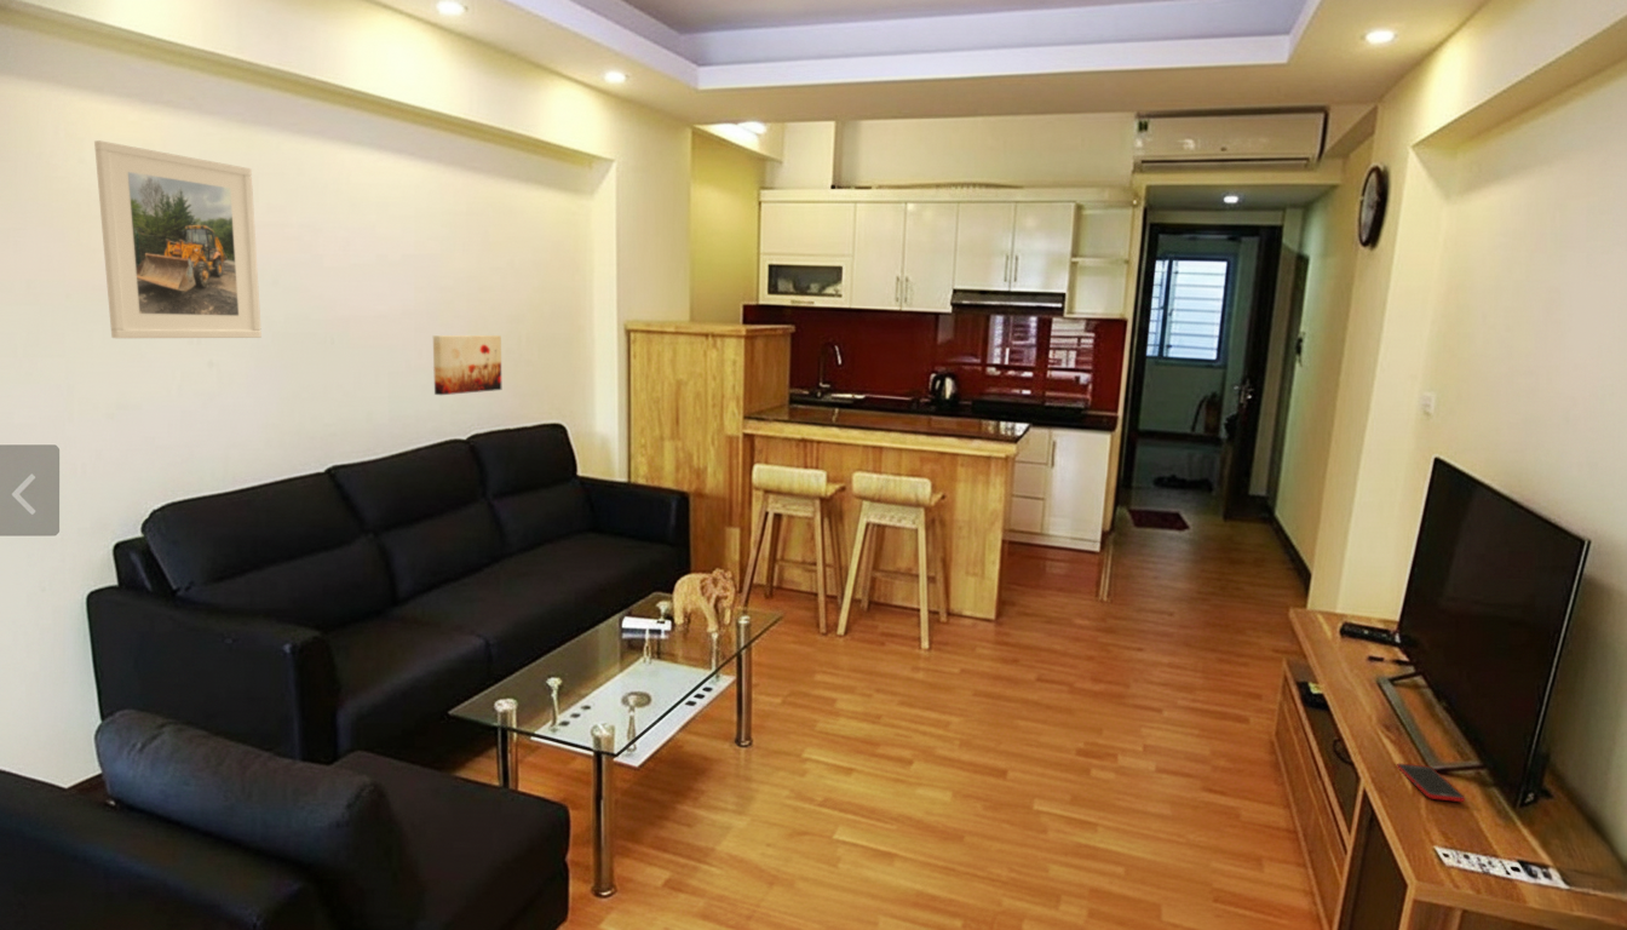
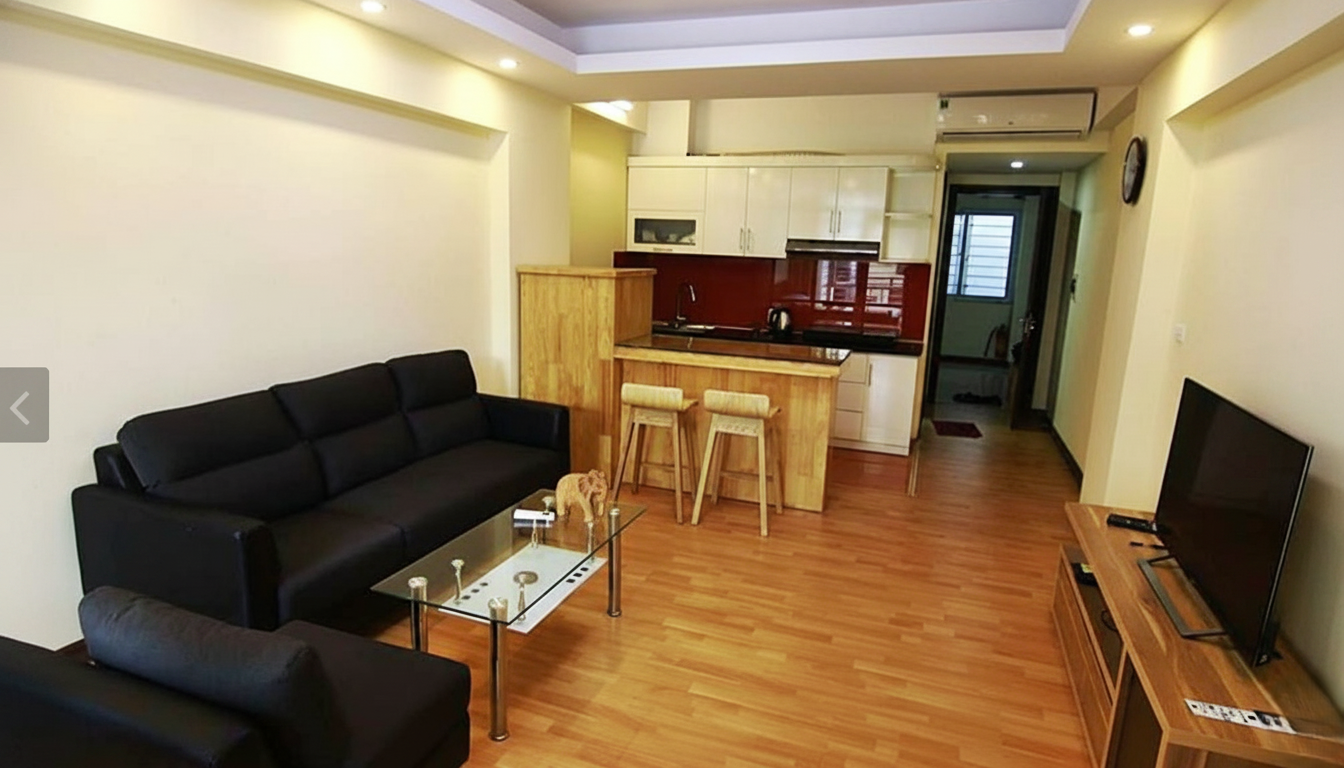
- wall art [432,334,502,396]
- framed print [93,139,263,339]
- cell phone [1396,762,1466,803]
